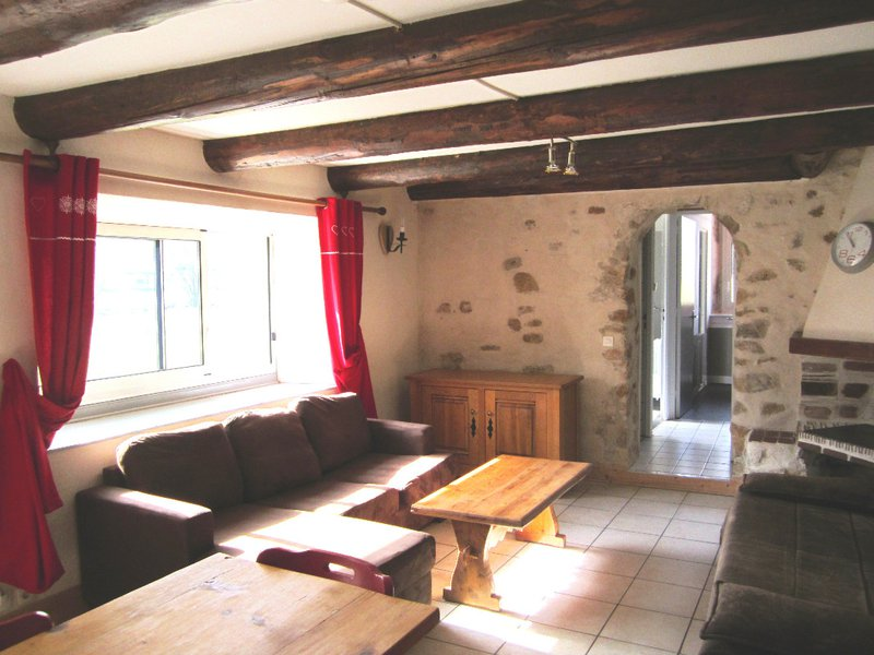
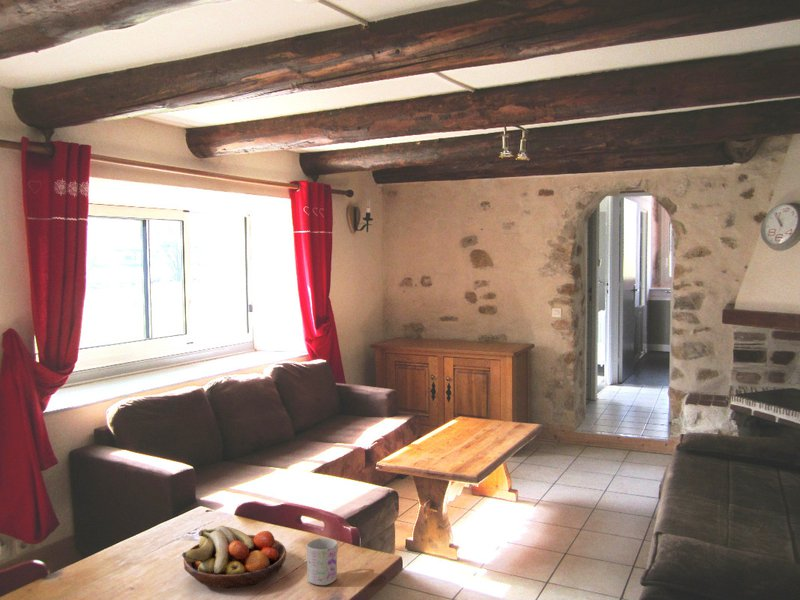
+ mug [305,537,339,586]
+ fruit bowl [181,525,287,589]
